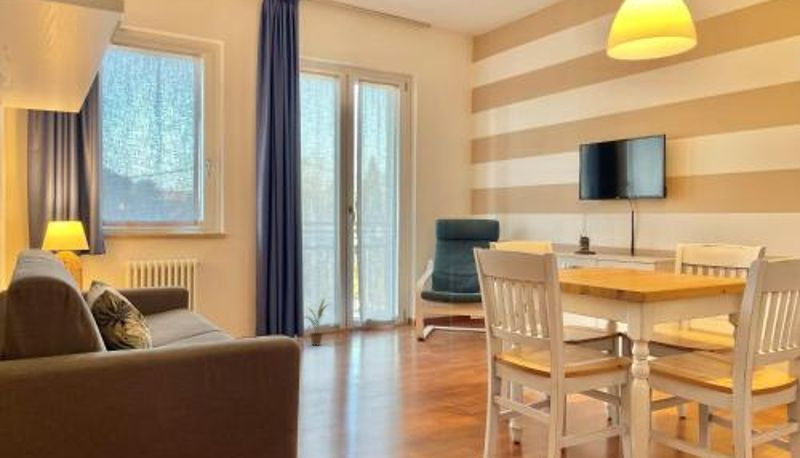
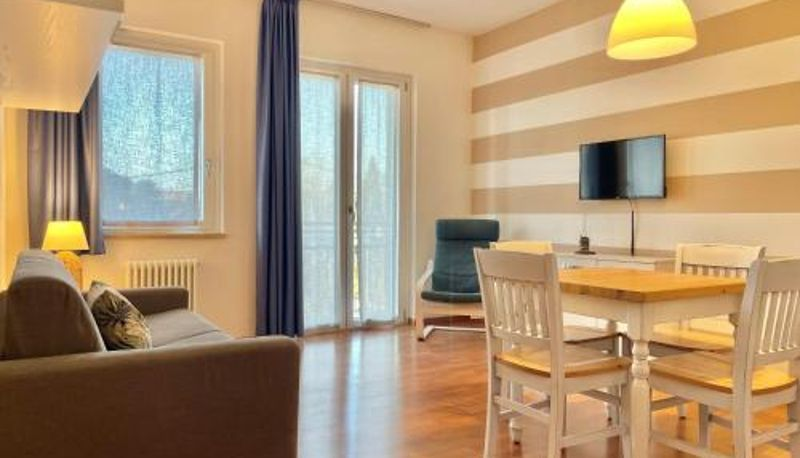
- potted plant [301,298,331,346]
